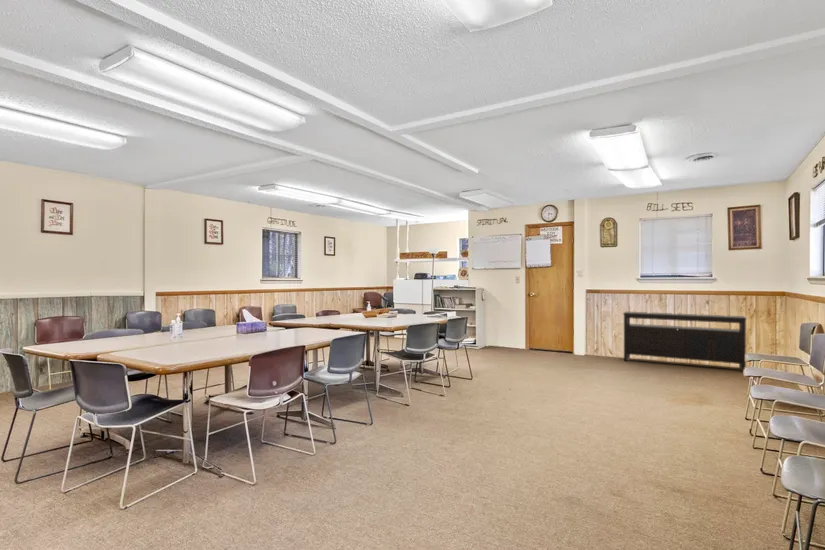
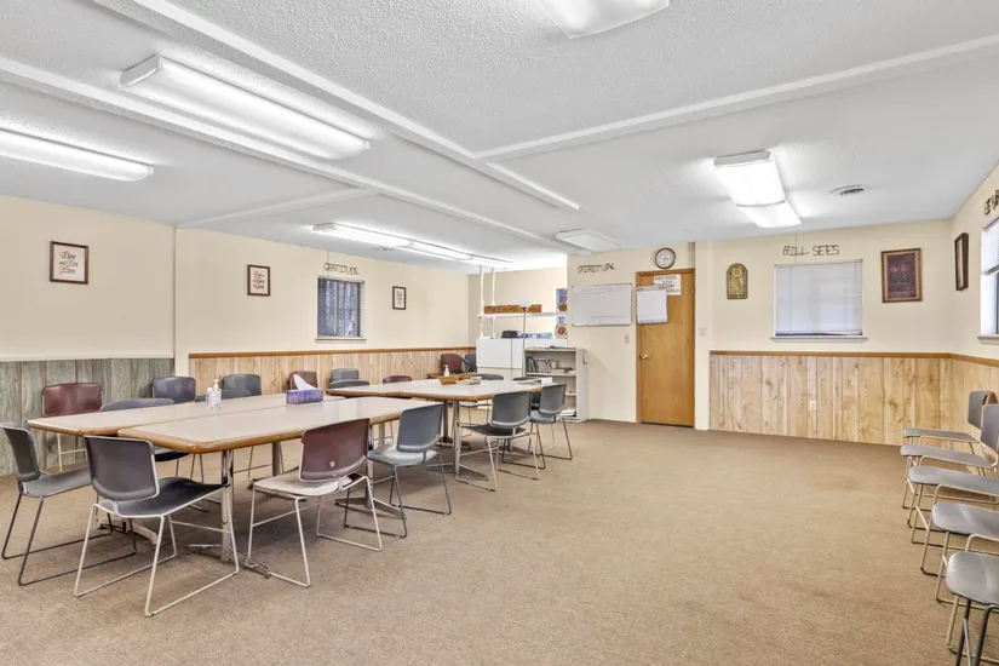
- media console [622,311,747,373]
